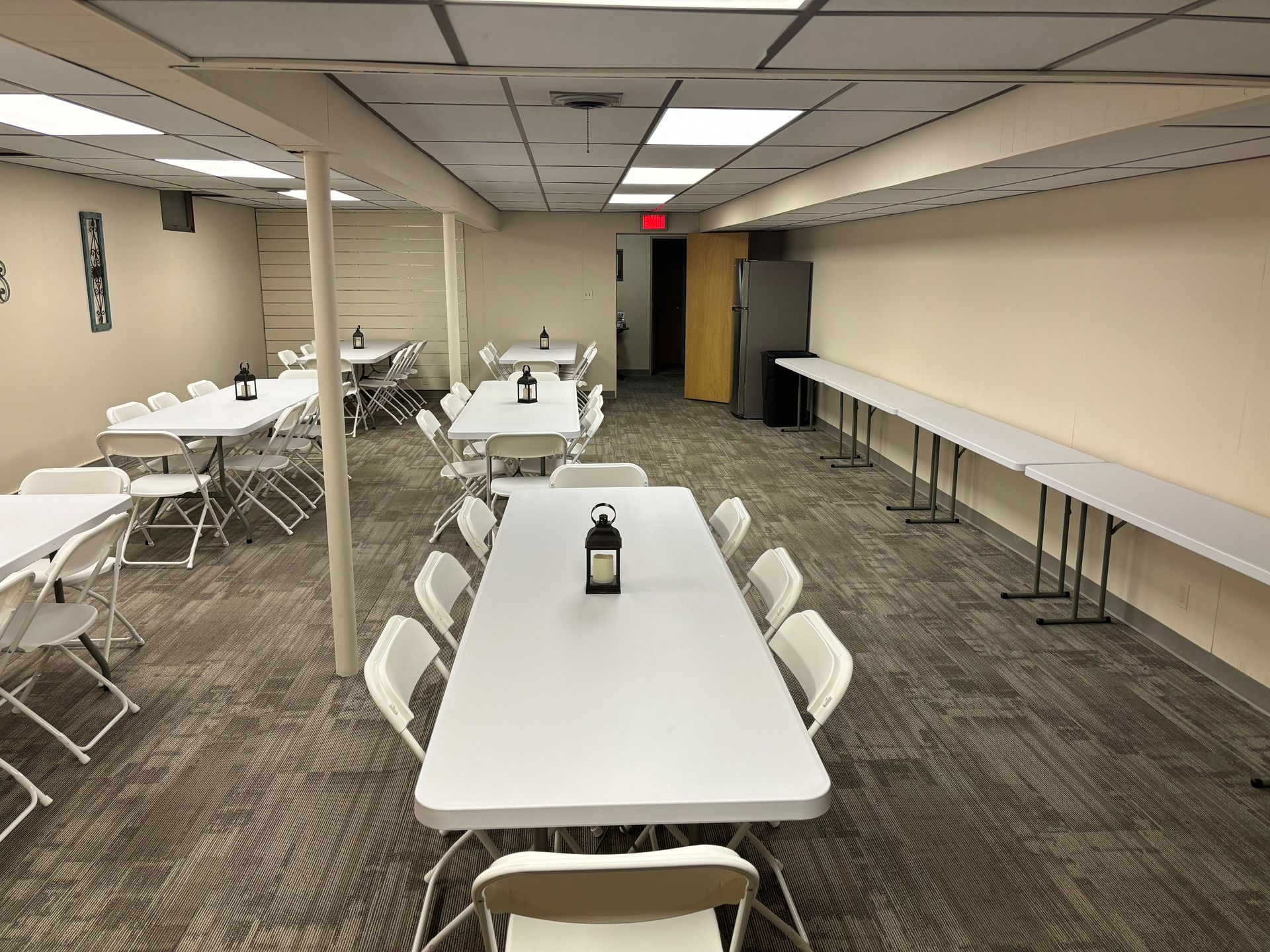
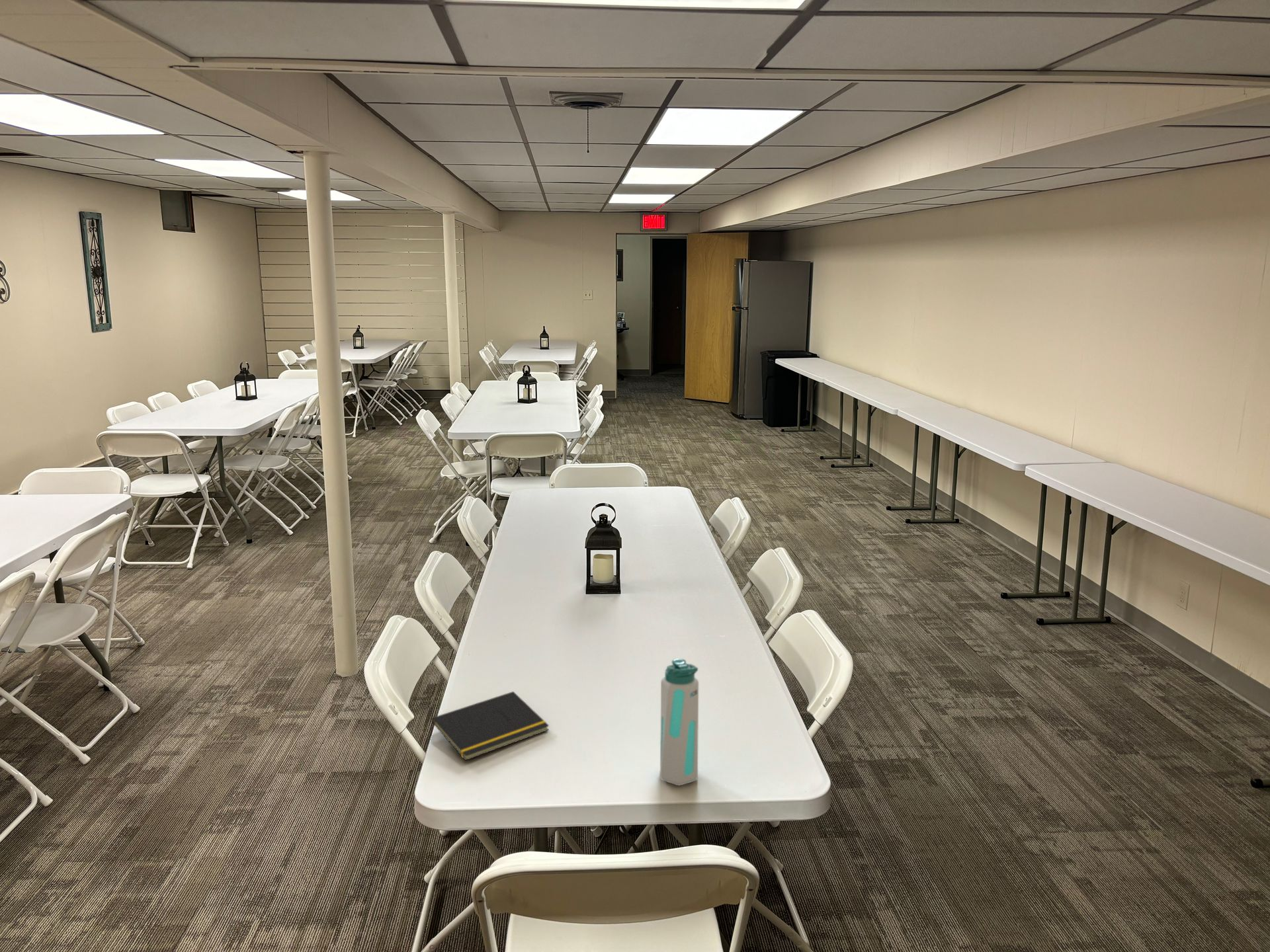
+ water bottle [659,658,699,786]
+ notepad [429,691,550,761]
